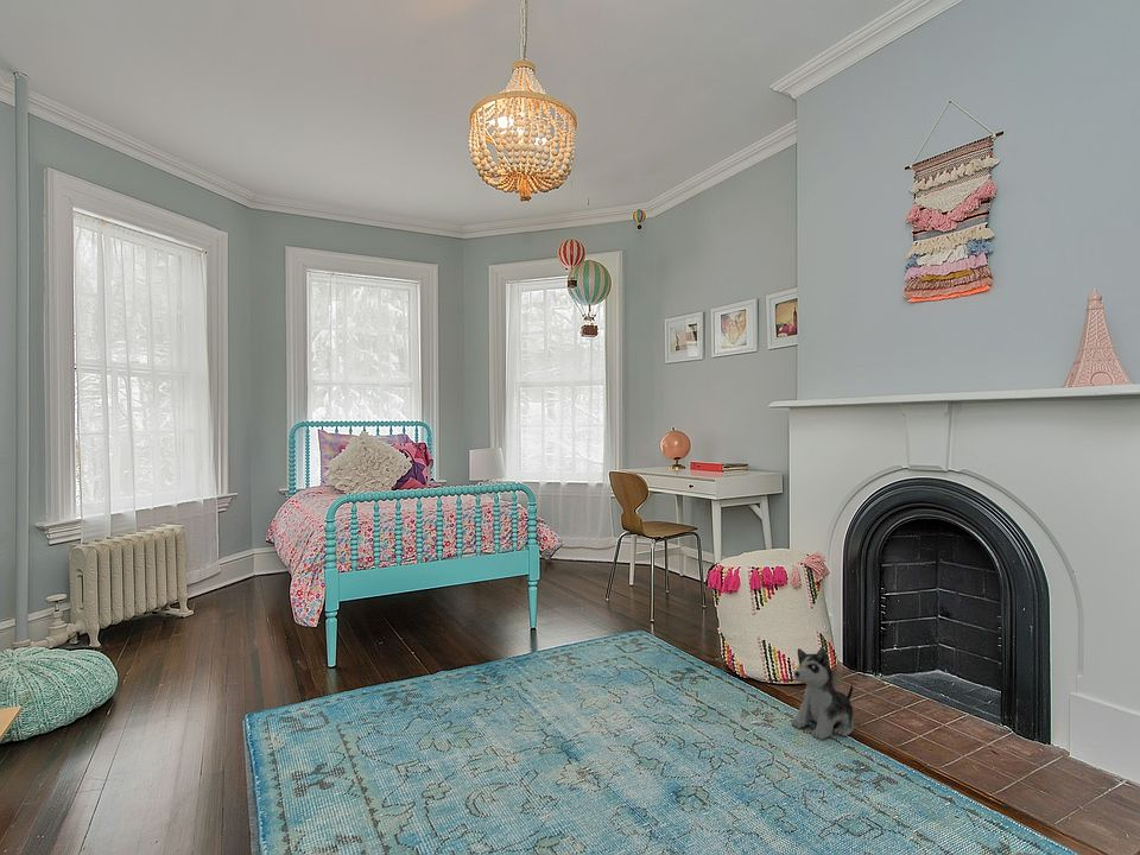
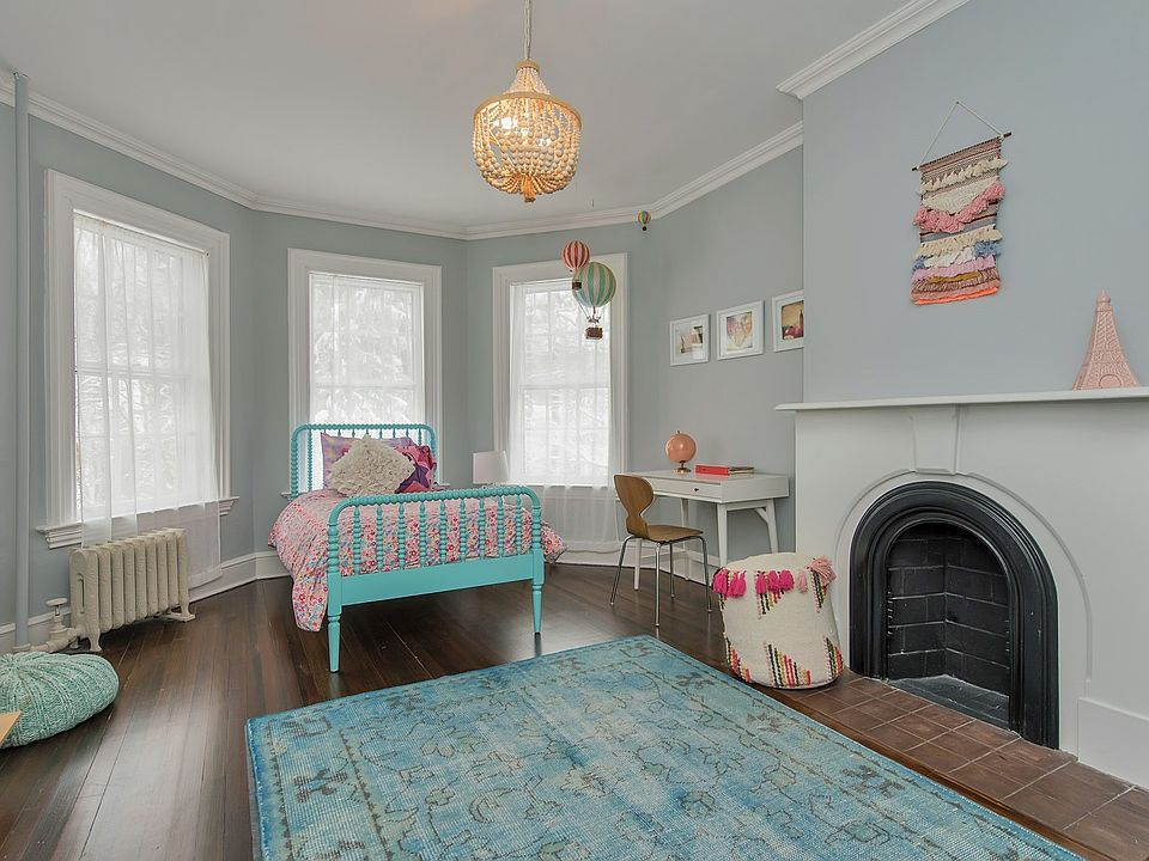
- plush toy [790,646,855,741]
